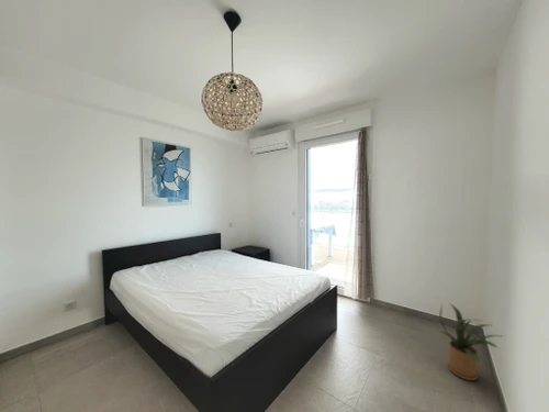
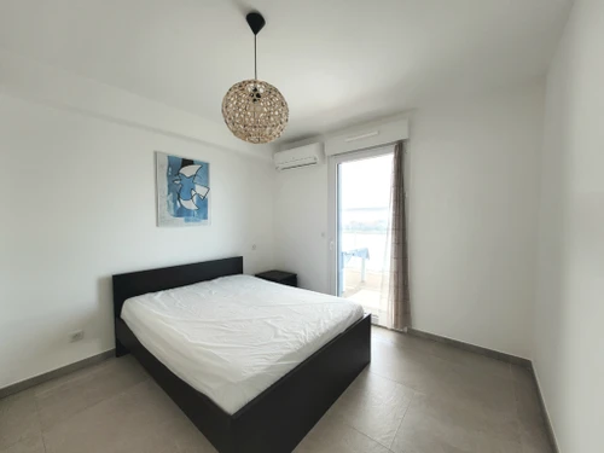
- house plant [438,302,506,381]
